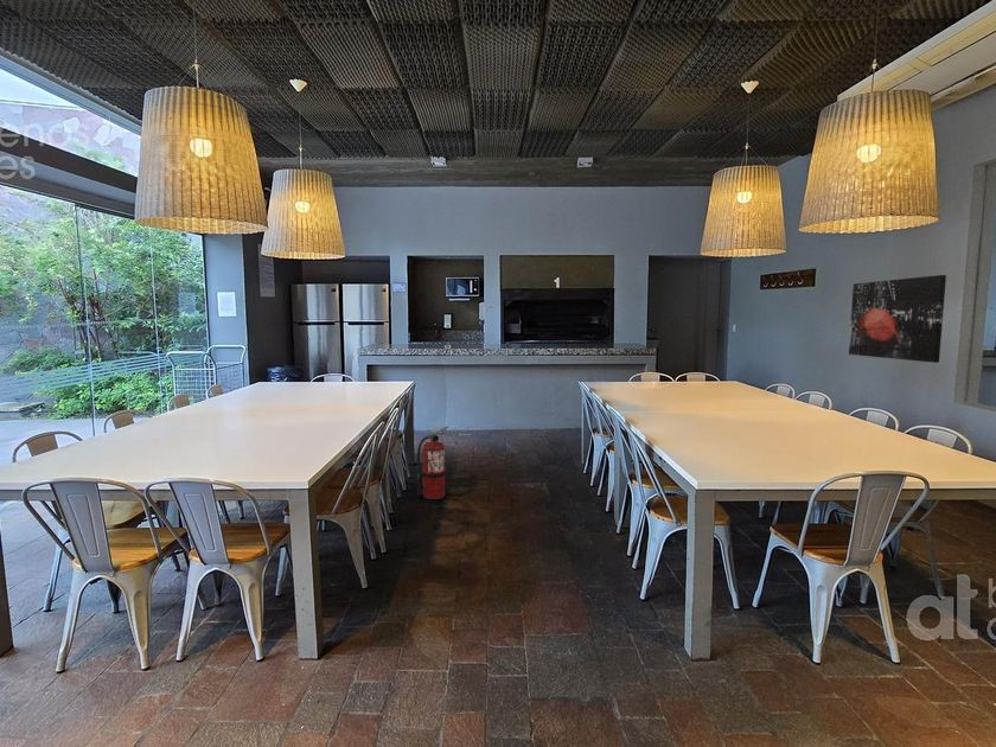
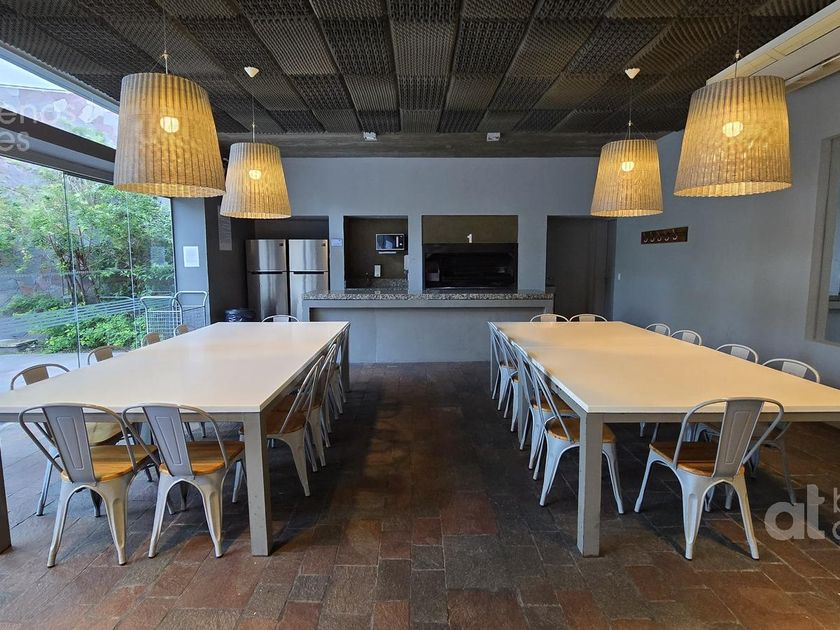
- wall art [848,274,947,364]
- fire extinguisher [416,426,449,500]
